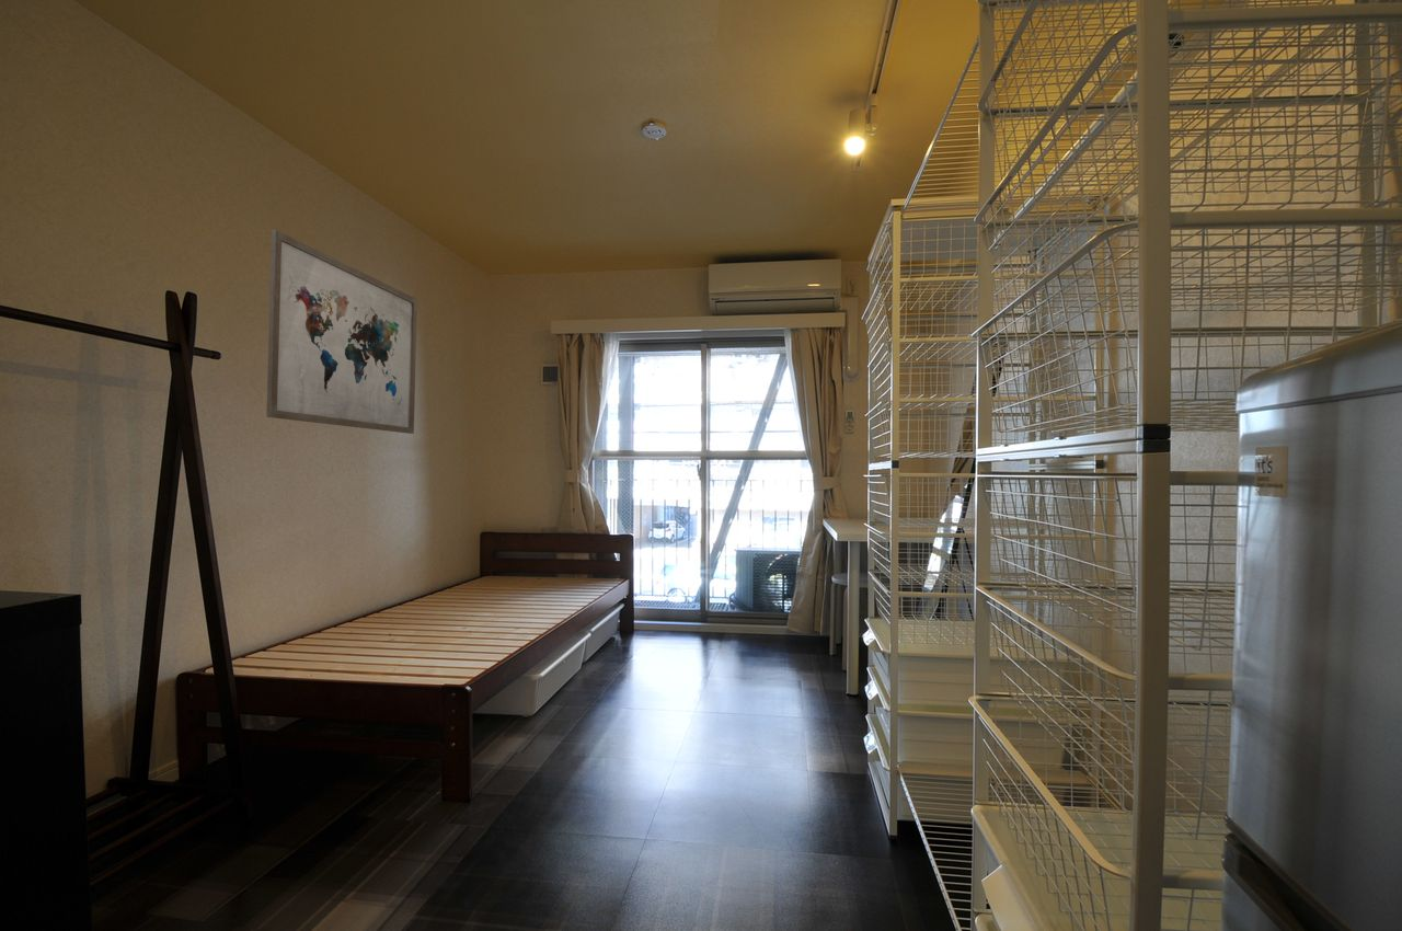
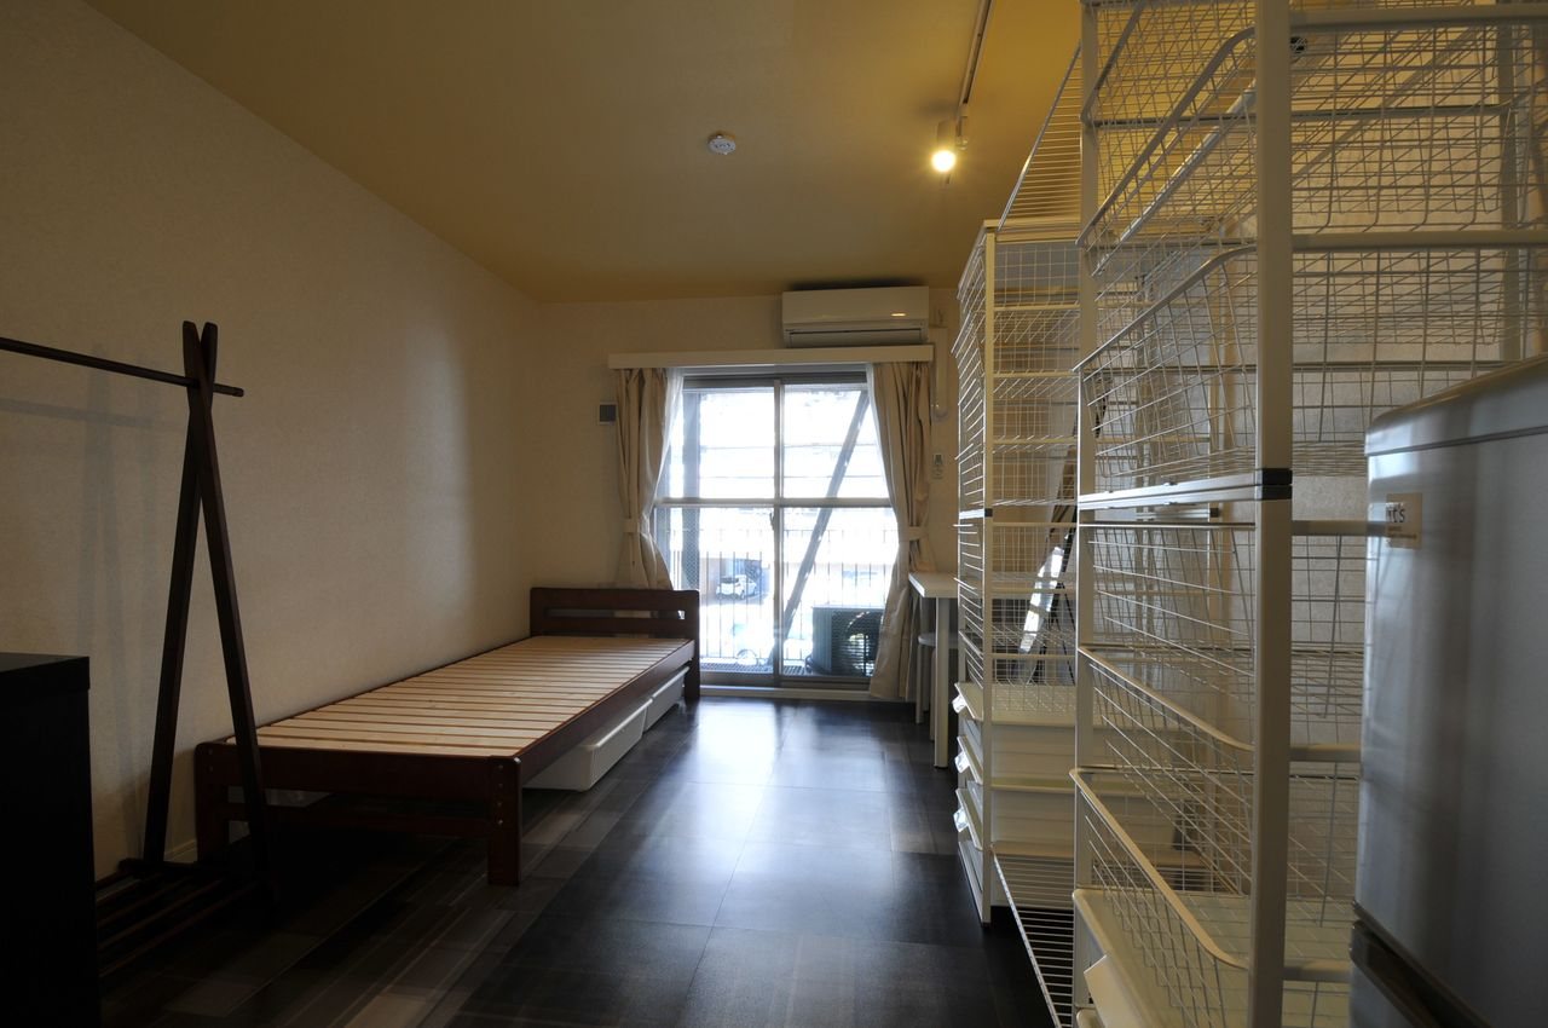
- wall art [265,229,418,435]
